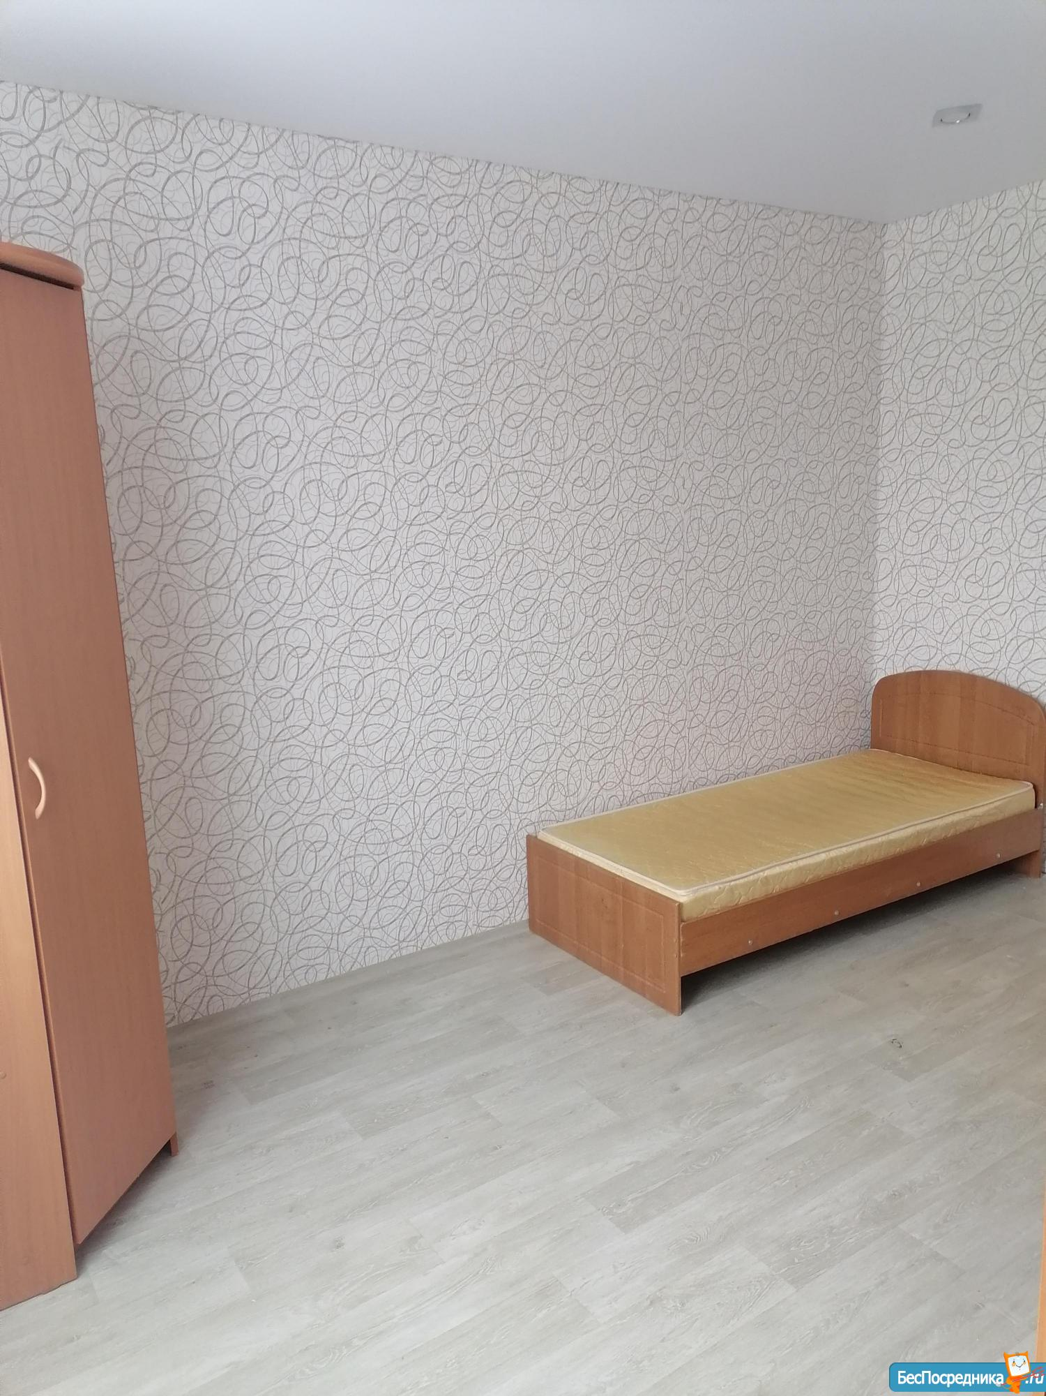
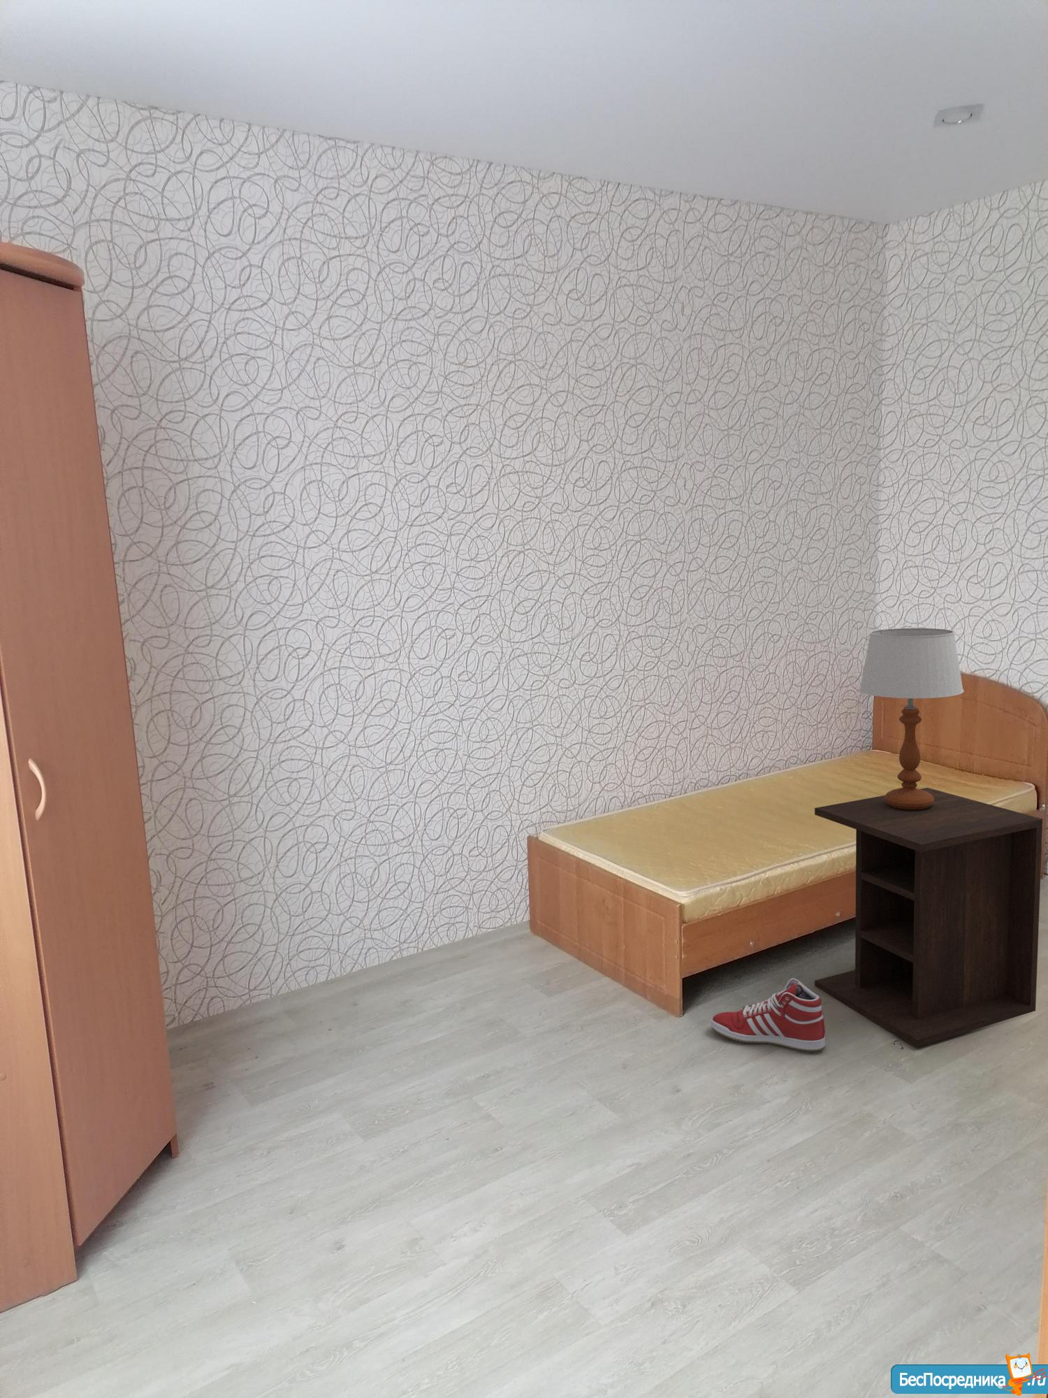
+ table lamp [859,627,964,810]
+ sneaker [710,977,826,1052]
+ nightstand [814,787,1044,1048]
